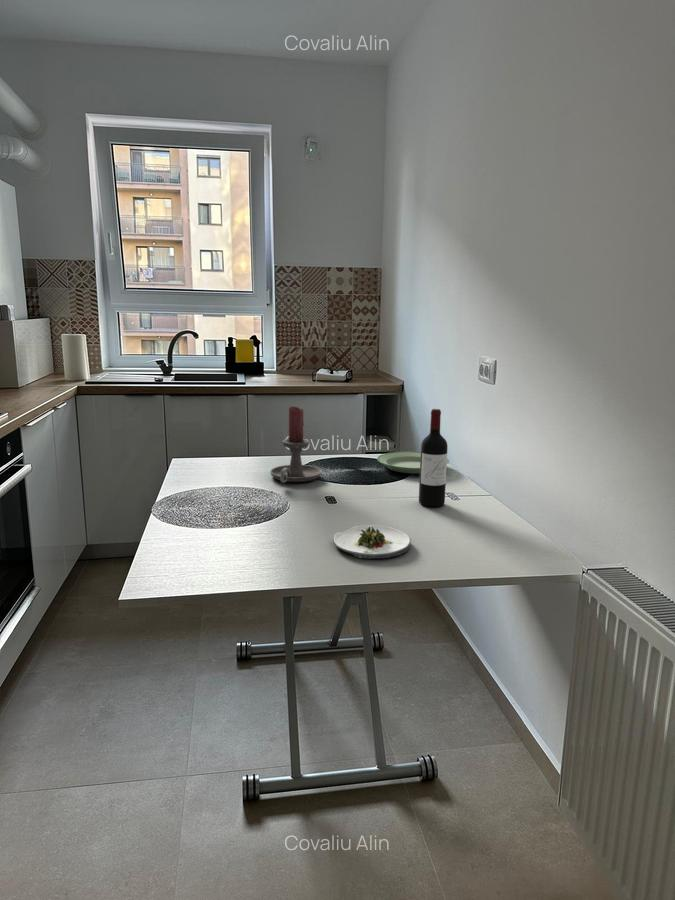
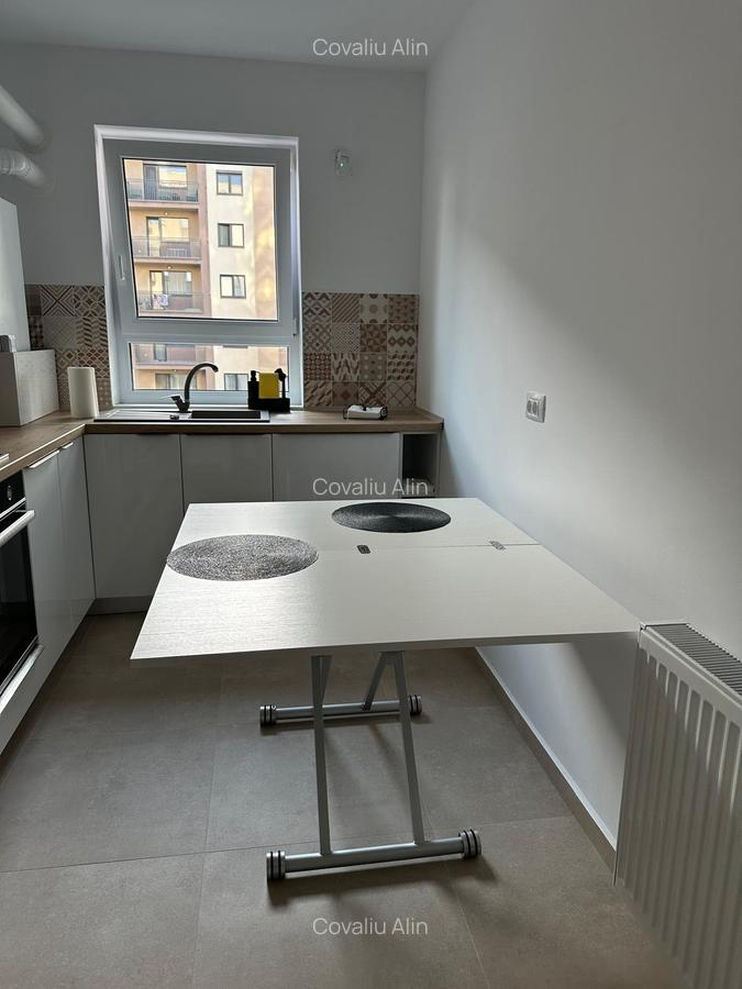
- salad plate [332,524,411,560]
- wine bottle [418,408,448,508]
- plate [376,451,450,474]
- candle holder [269,405,323,484]
